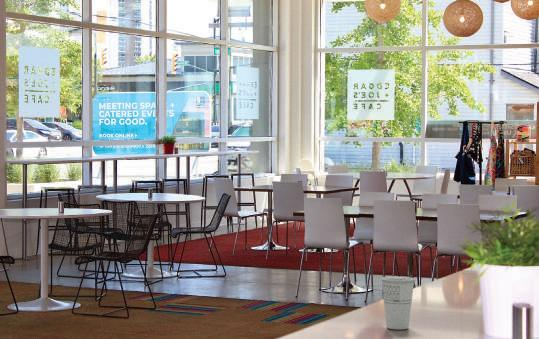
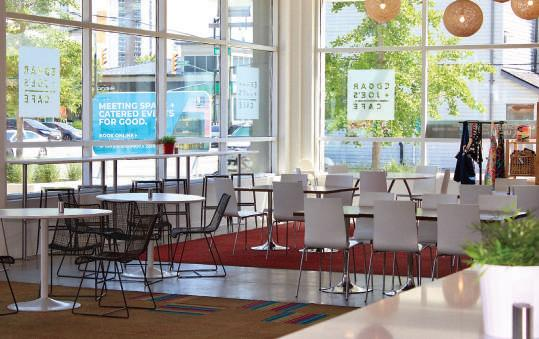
- cup [380,275,416,330]
